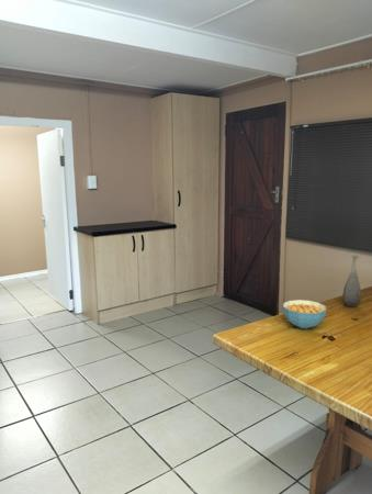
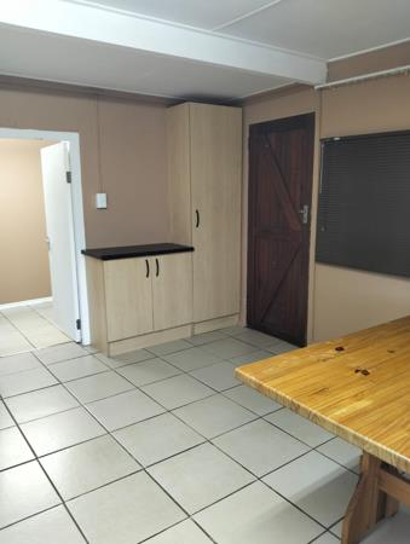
- cereal bowl [282,299,328,329]
- bottle [341,255,361,308]
